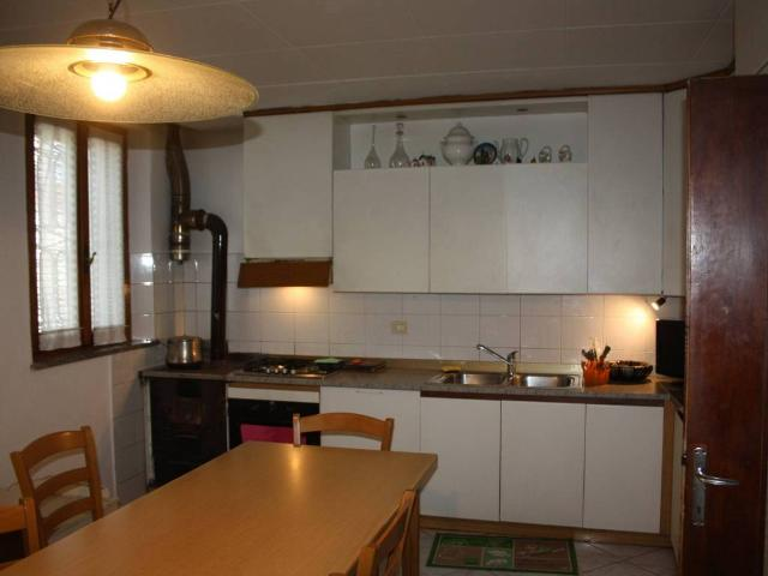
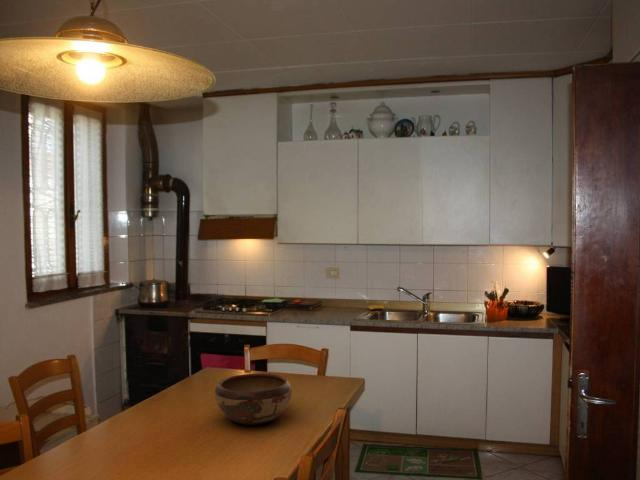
+ decorative bowl [213,372,293,426]
